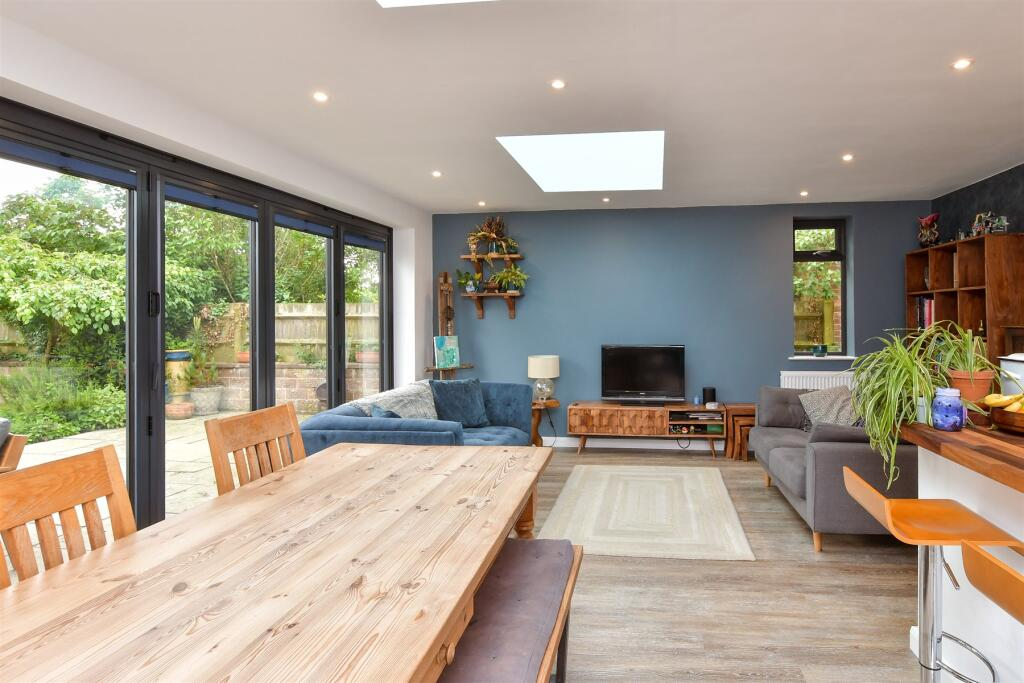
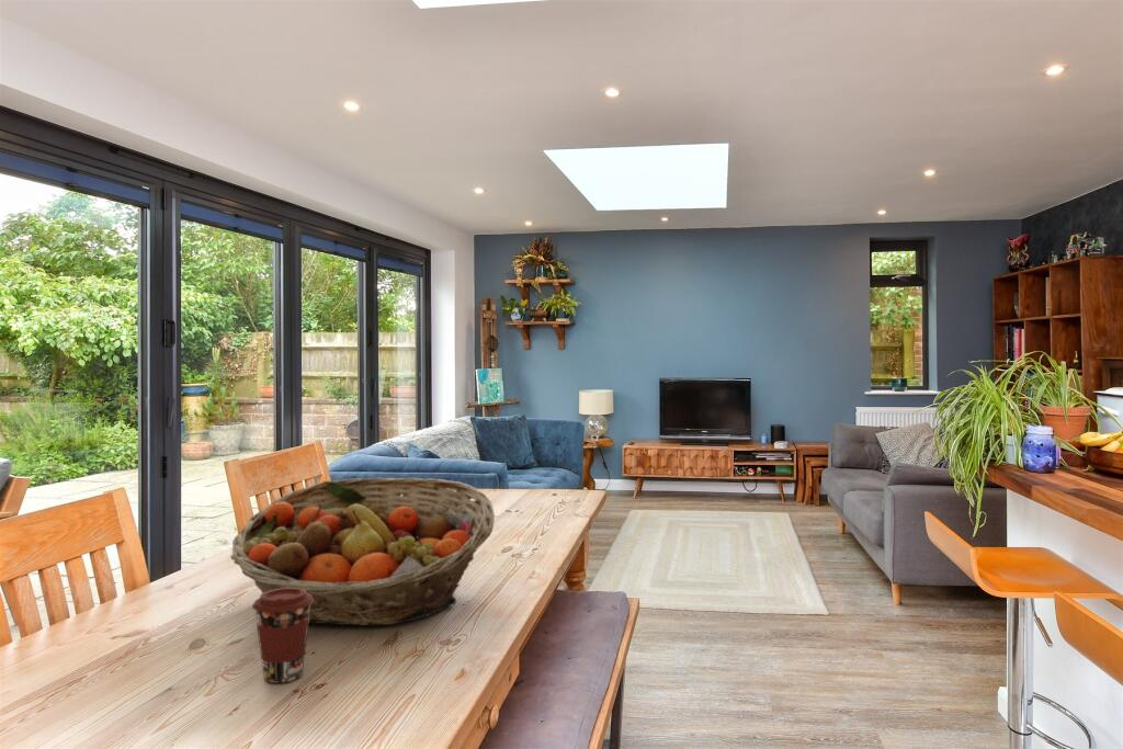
+ coffee cup [251,588,314,684]
+ fruit basket [229,477,496,627]
